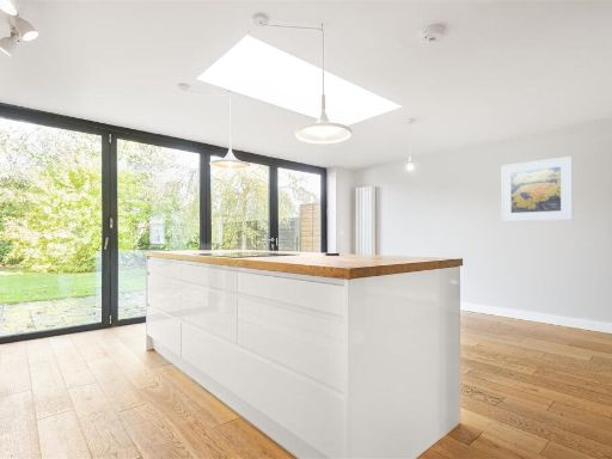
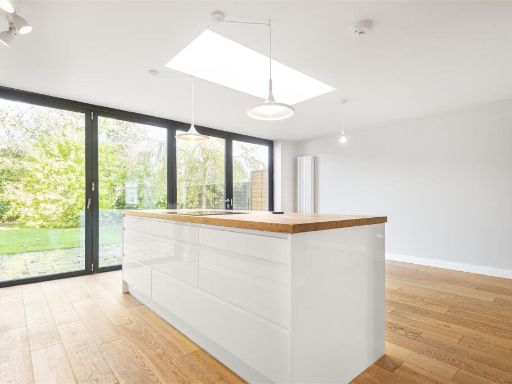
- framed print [501,155,574,222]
